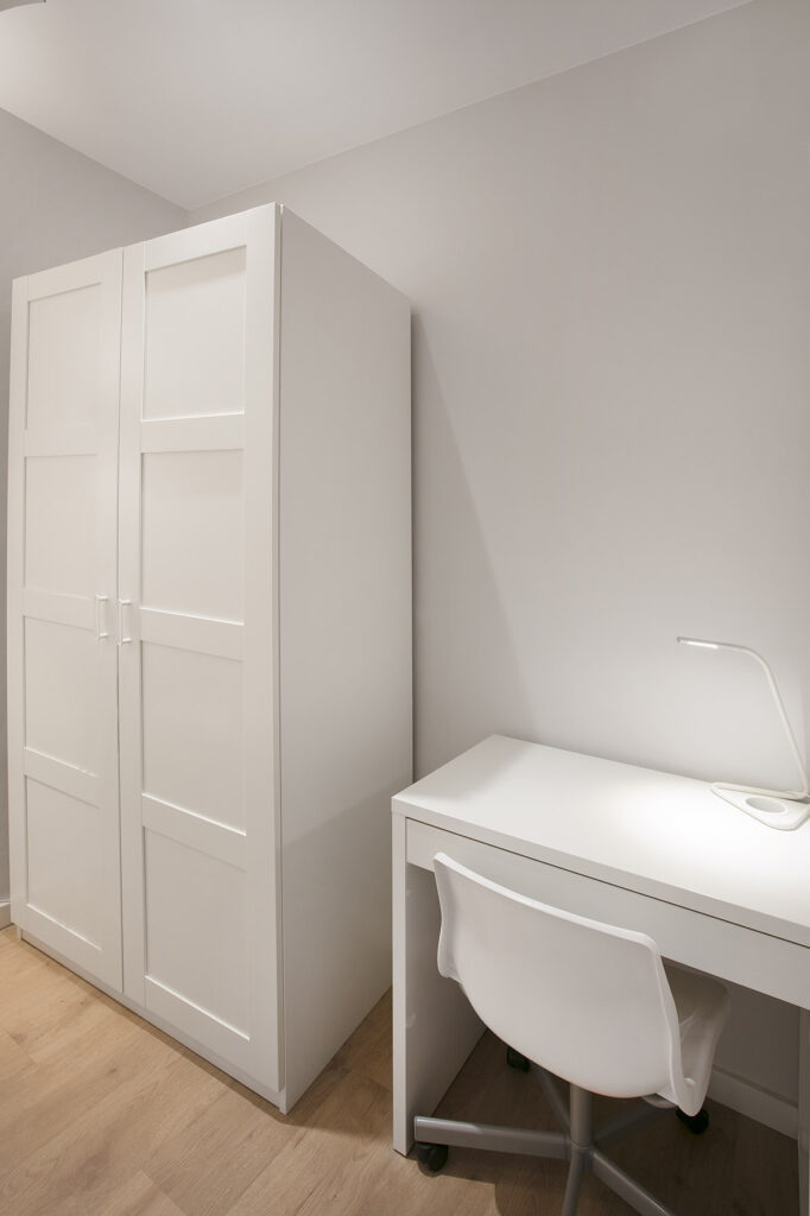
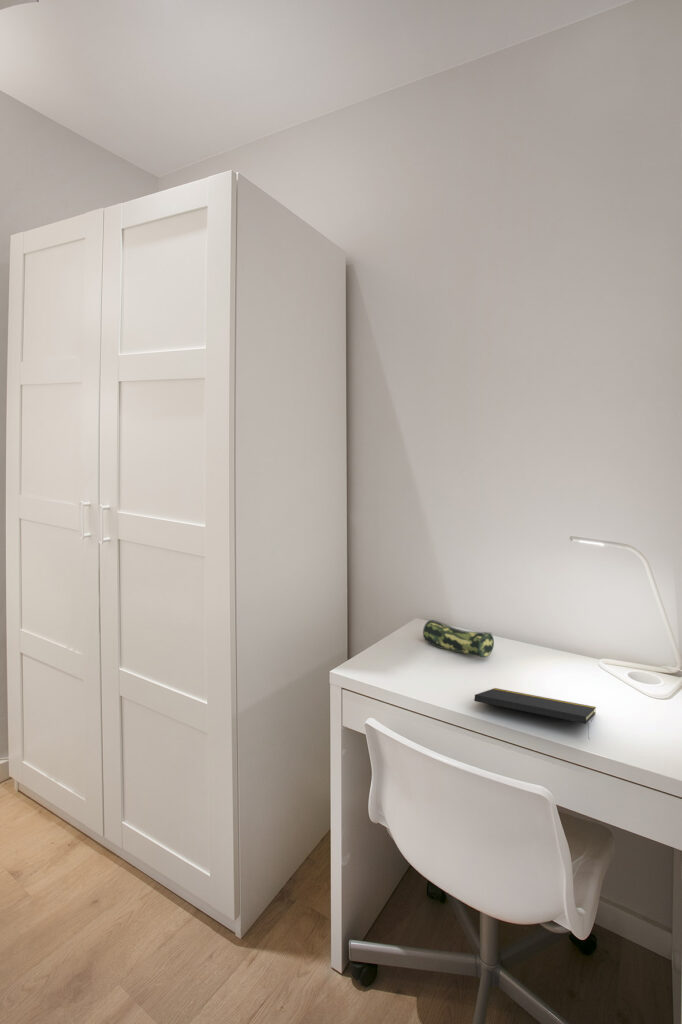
+ pencil case [422,619,495,659]
+ notepad [473,687,597,741]
